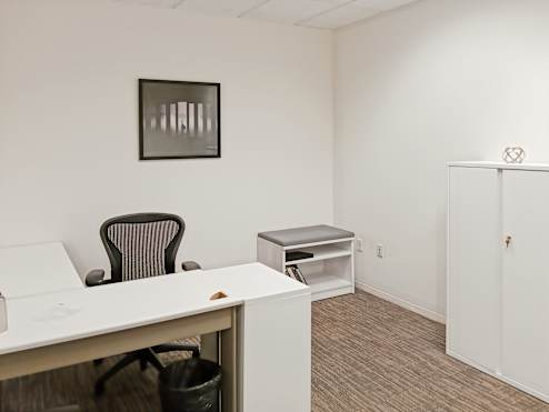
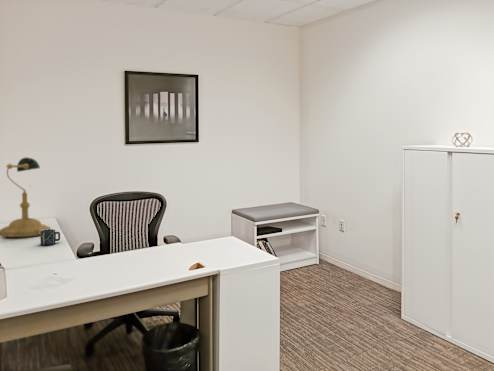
+ desk lamp [0,156,51,238]
+ cup [39,228,61,246]
